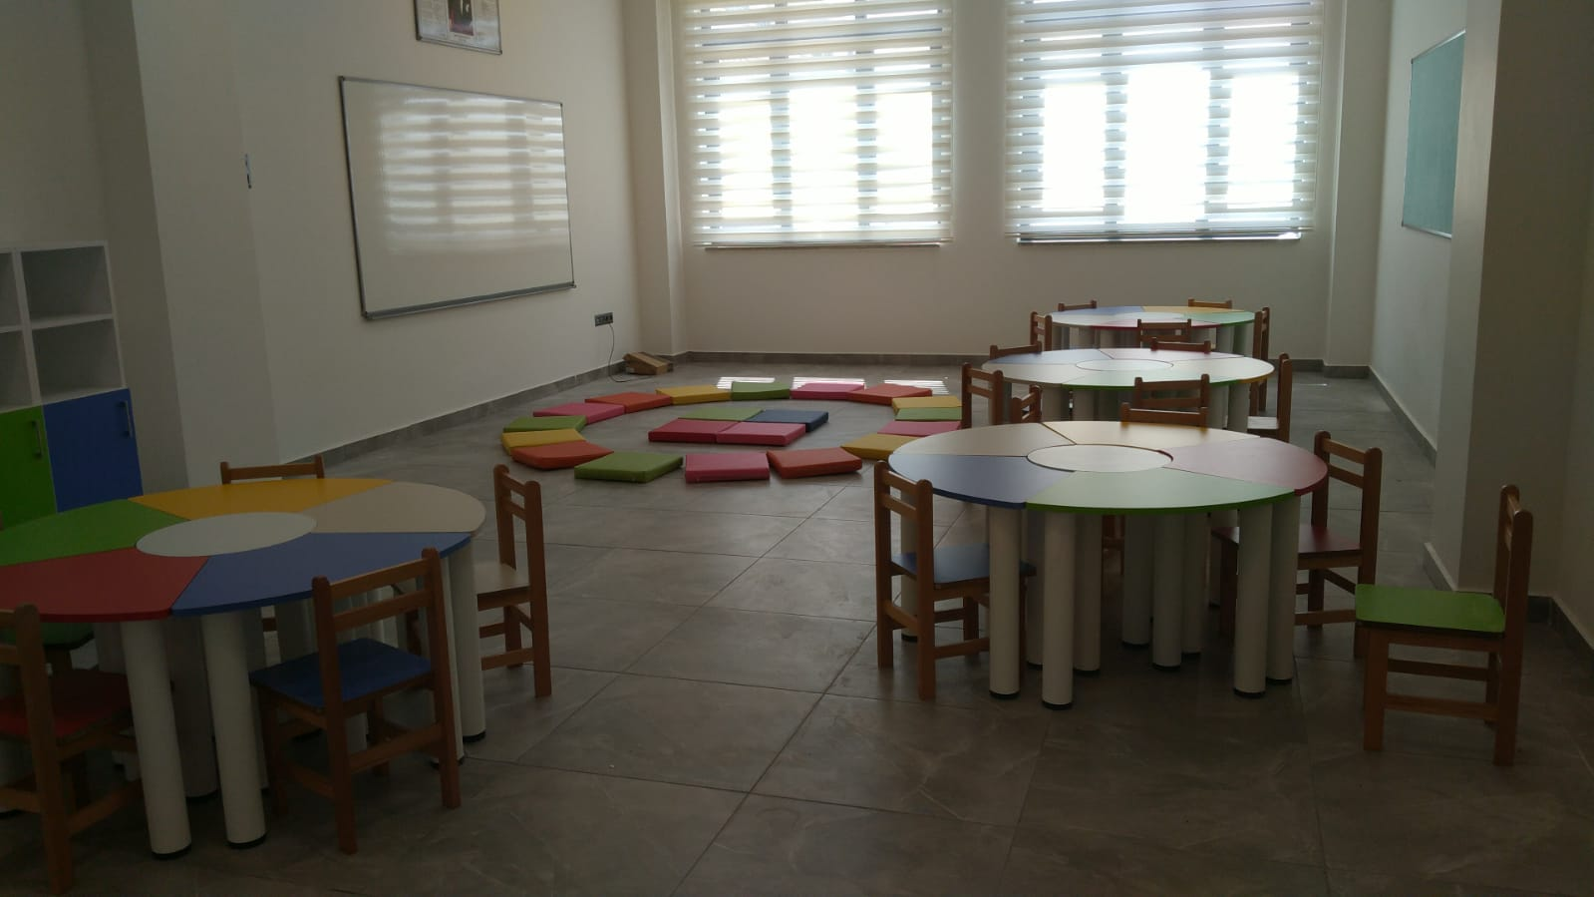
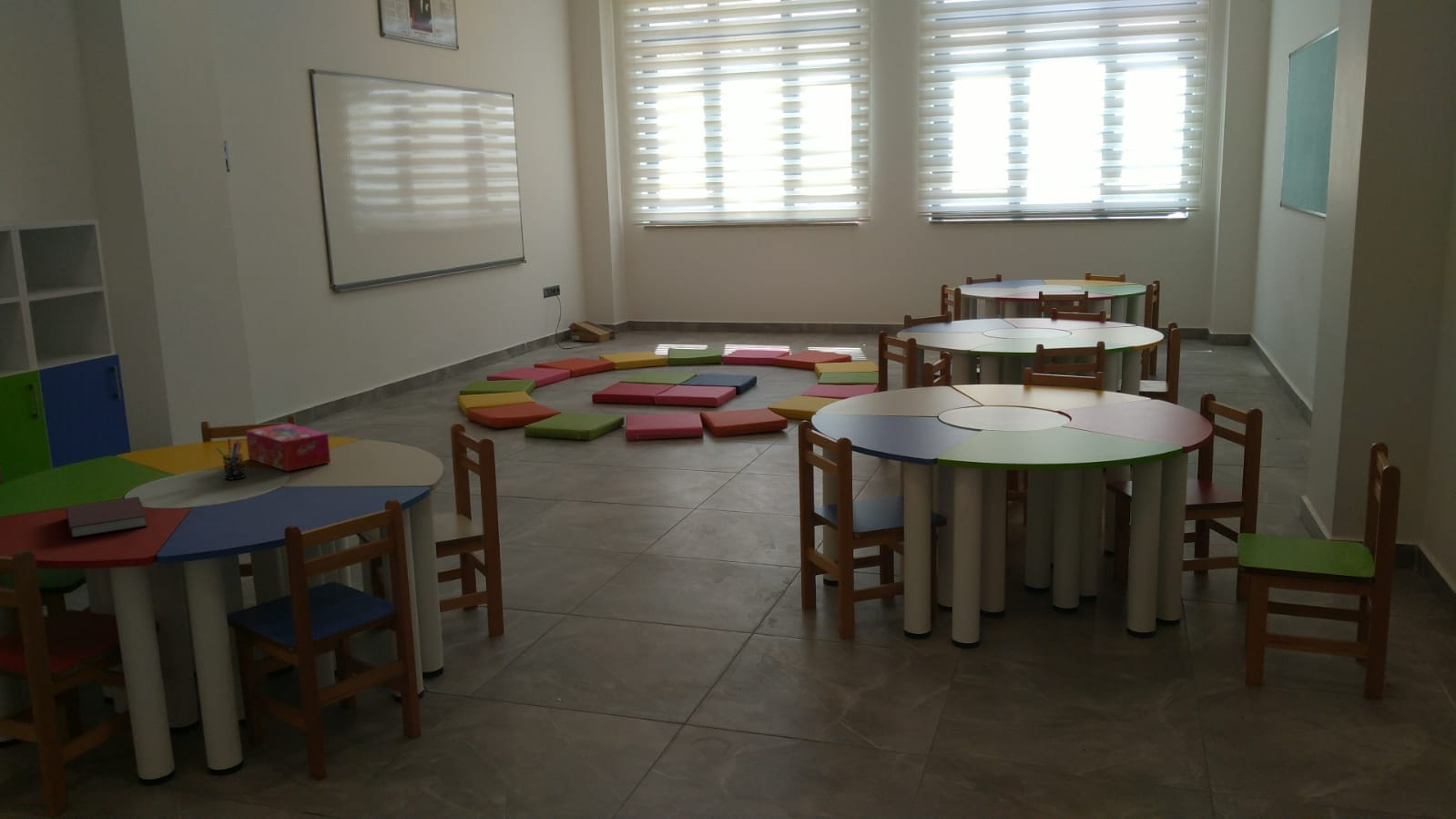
+ pen holder [215,437,246,481]
+ notebook [66,496,148,539]
+ tissue box [245,423,331,472]
